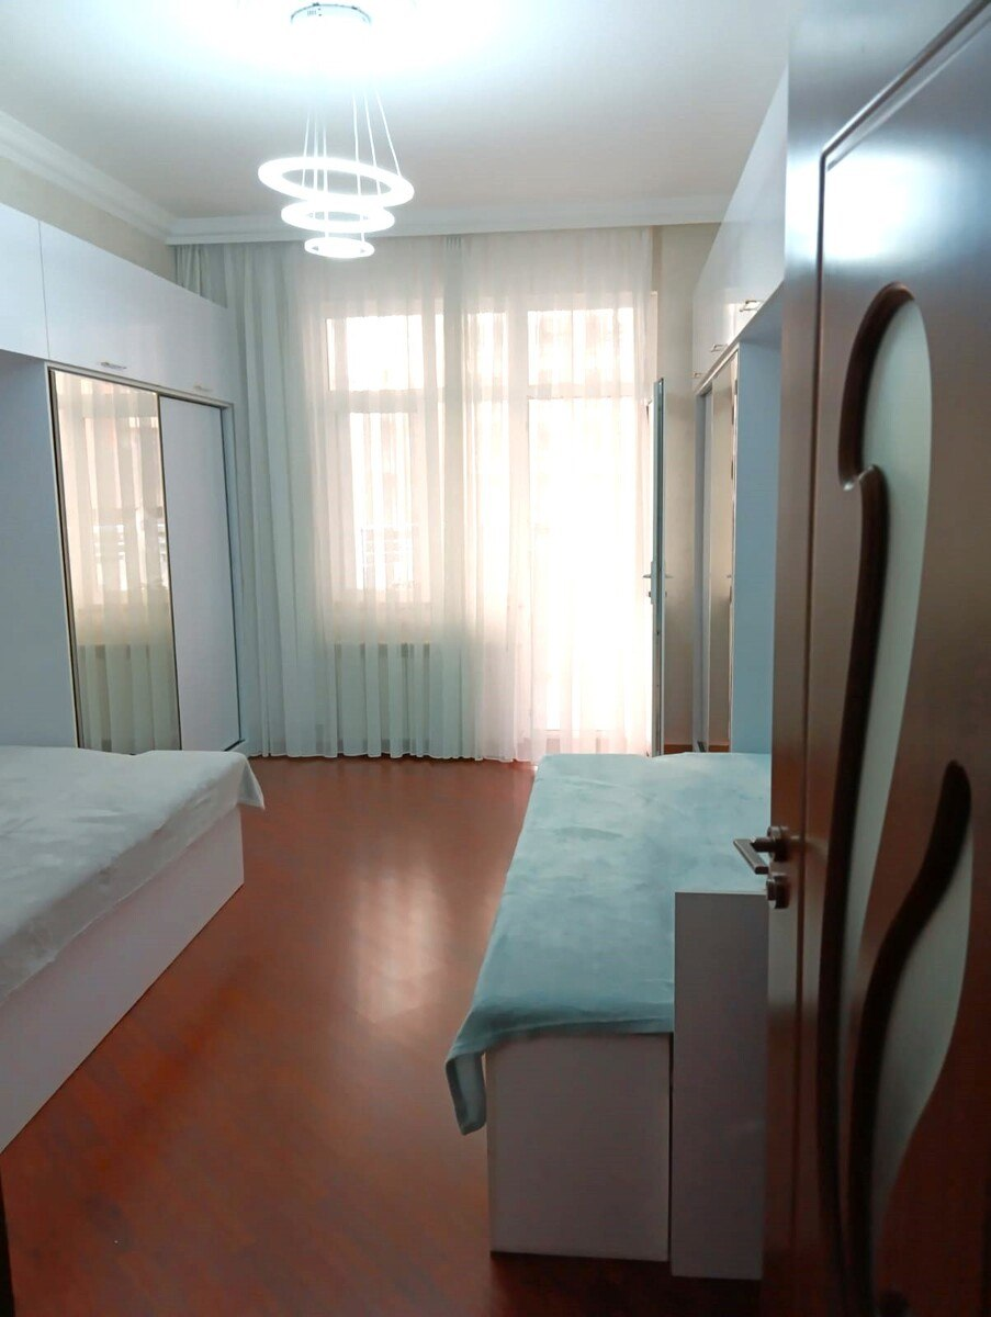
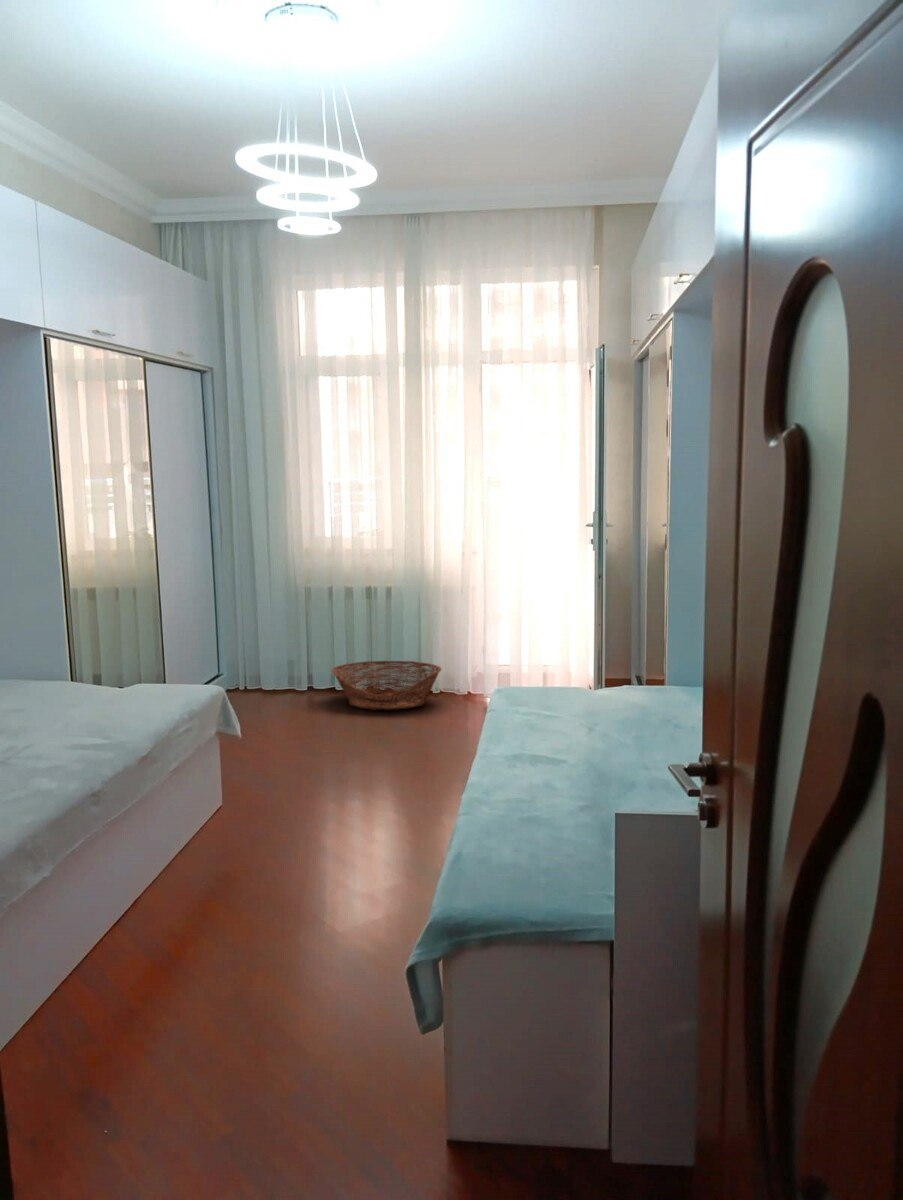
+ basket [331,660,443,711]
